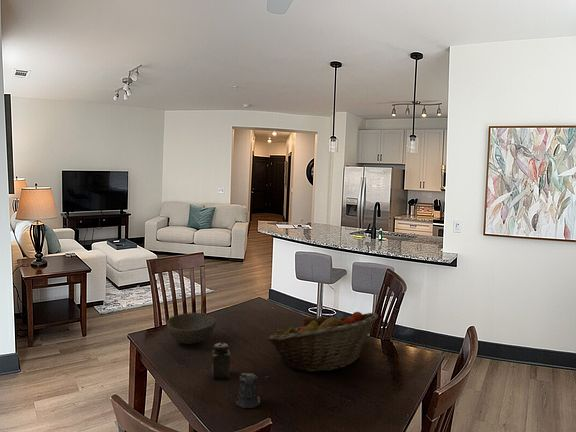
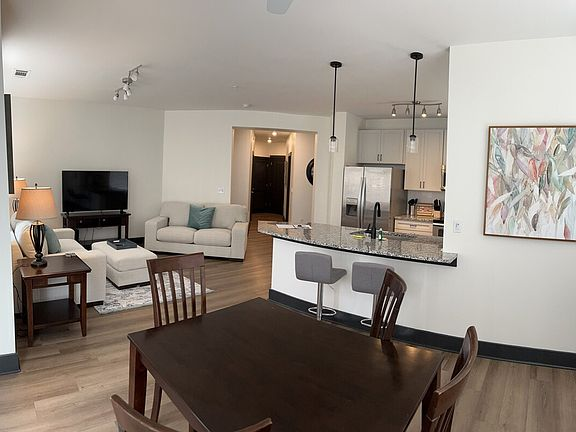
- pepper shaker [235,372,271,409]
- salt shaker [211,342,231,380]
- bowl [166,312,217,345]
- fruit basket [266,311,379,373]
